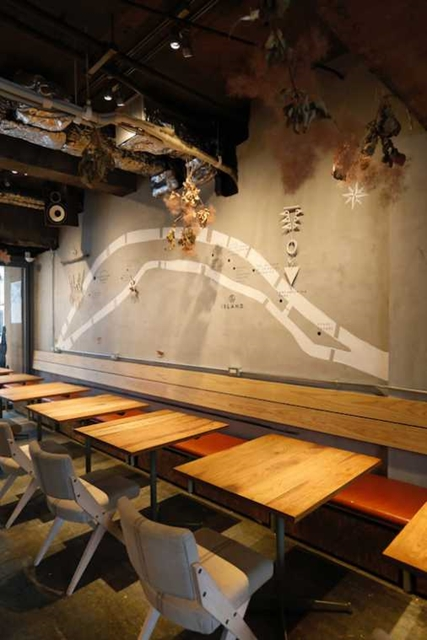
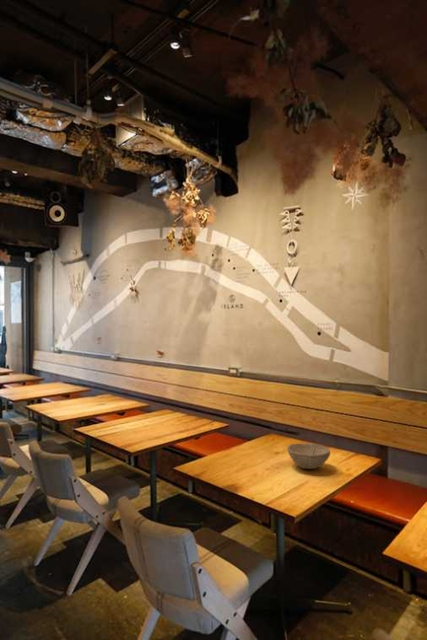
+ bowl [286,442,331,470]
